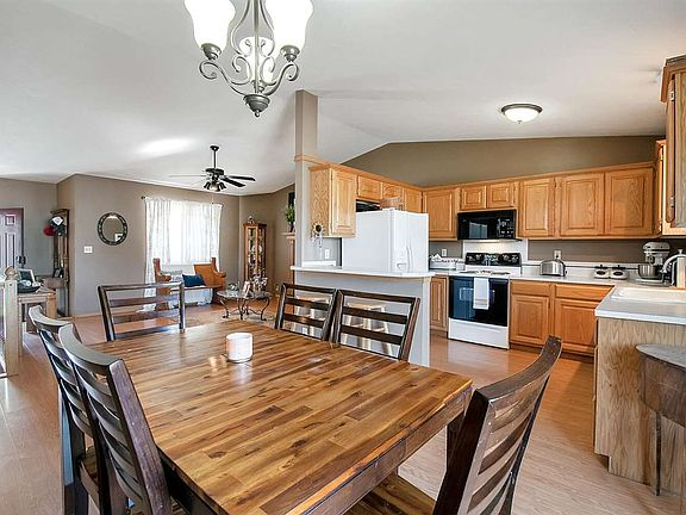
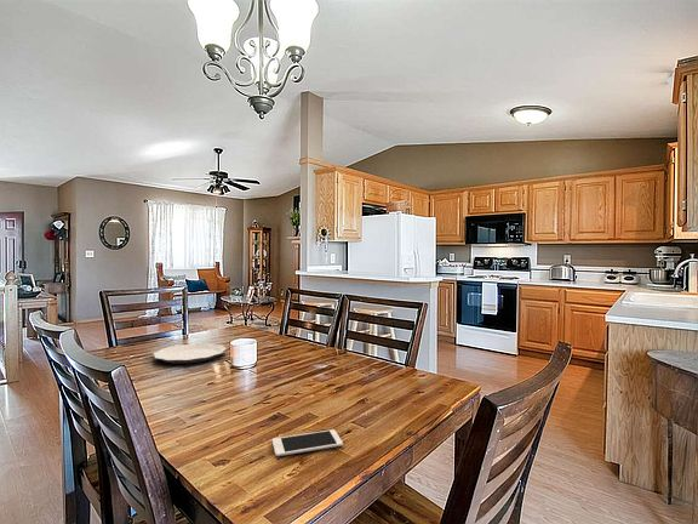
+ cell phone [271,428,344,457]
+ plate [153,342,228,365]
